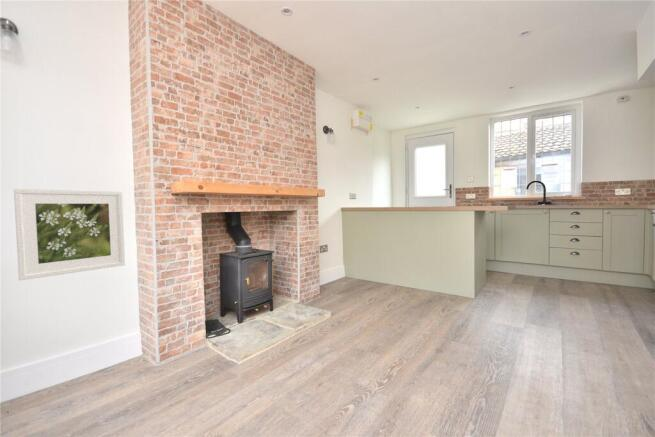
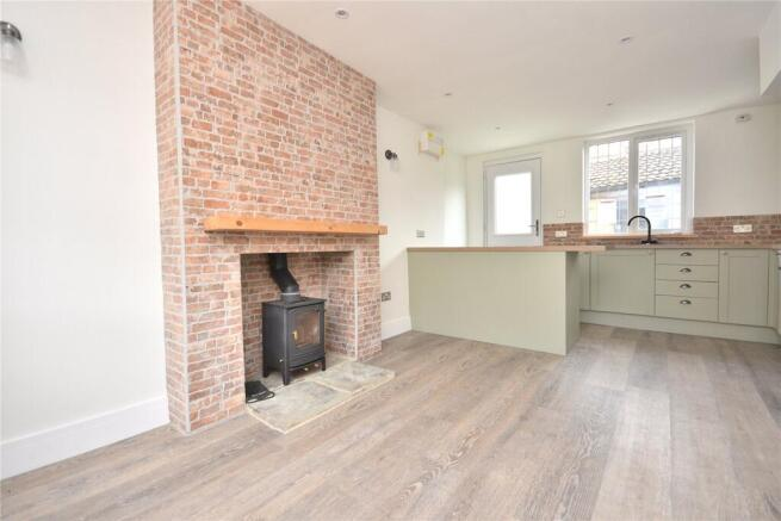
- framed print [13,188,126,281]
